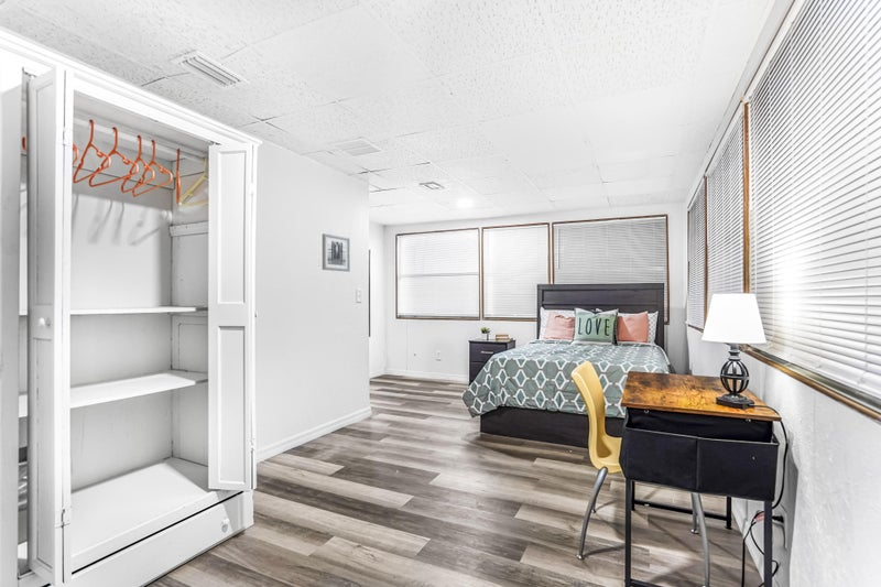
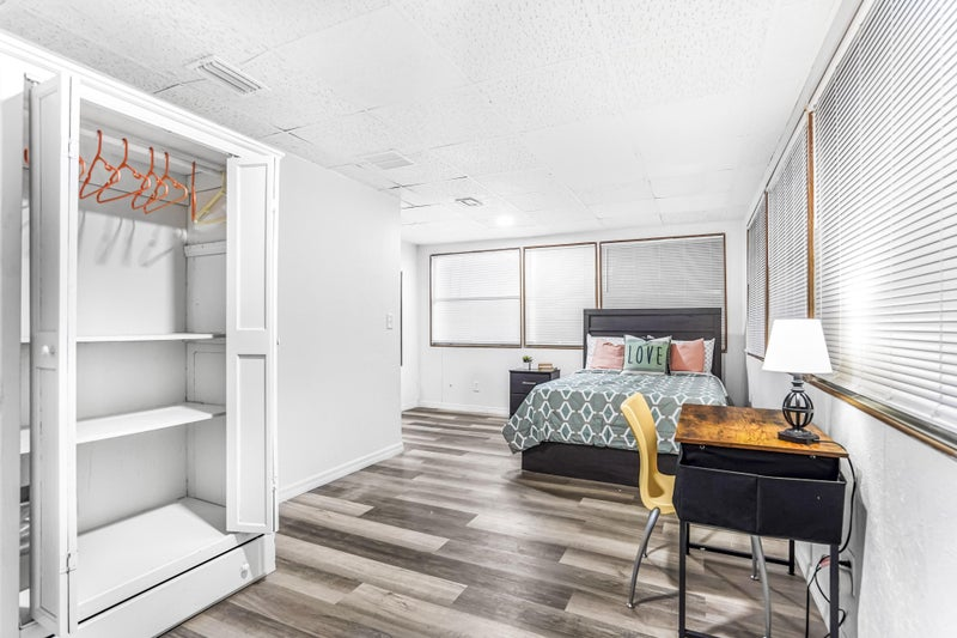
- wall art [322,232,351,273]
